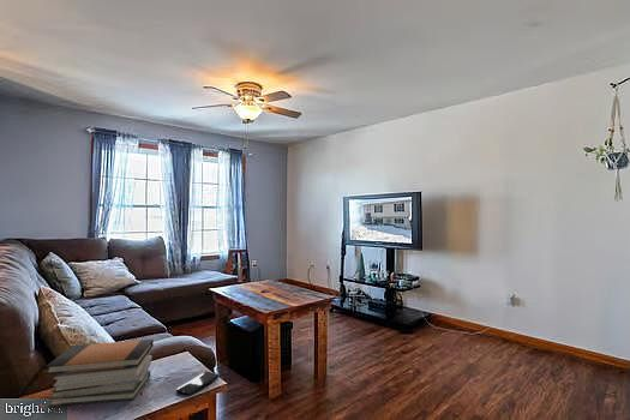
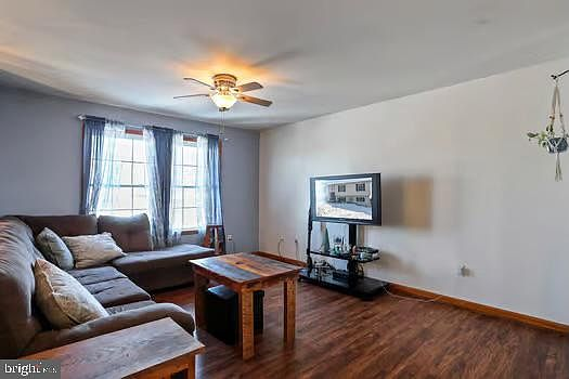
- smartphone [175,371,220,397]
- book stack [44,338,155,407]
